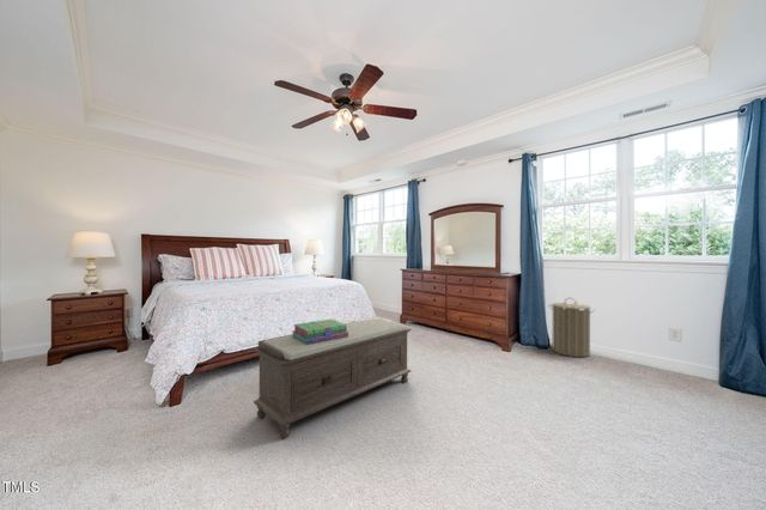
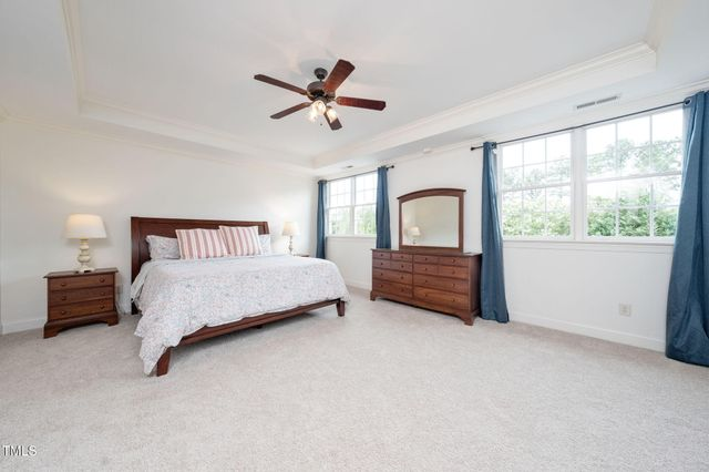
- stack of books [292,318,348,345]
- bench [253,316,412,439]
- laundry hamper [548,297,596,358]
